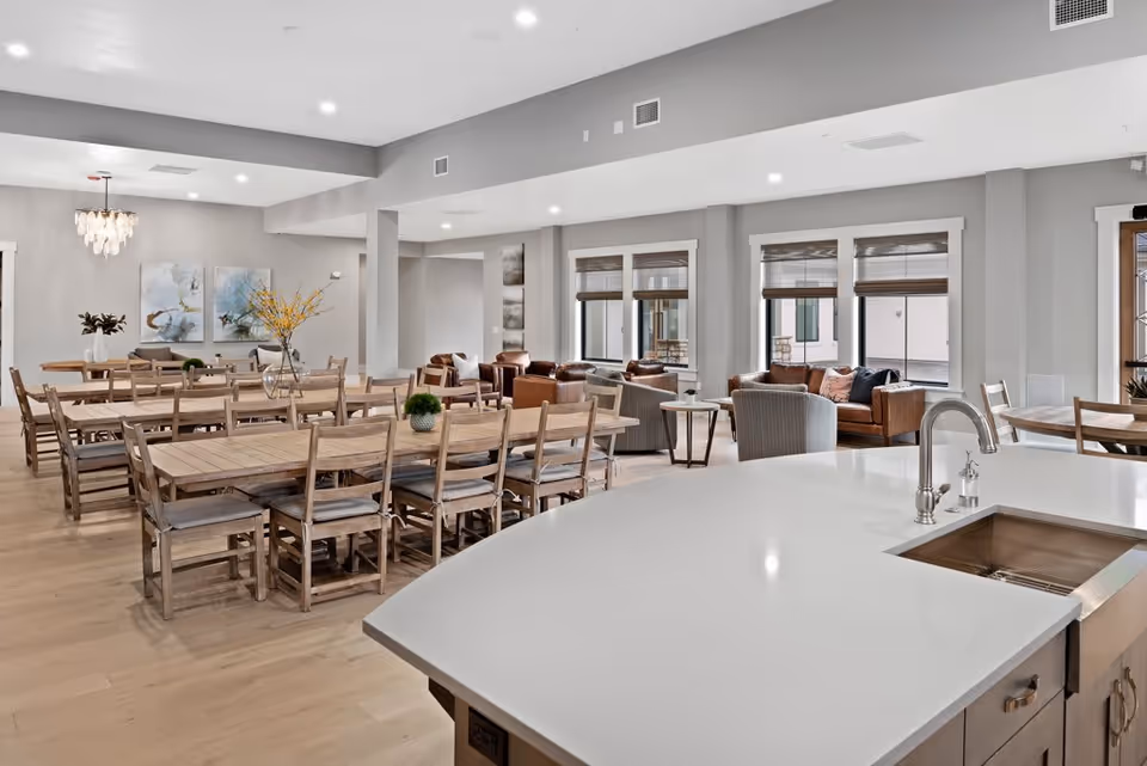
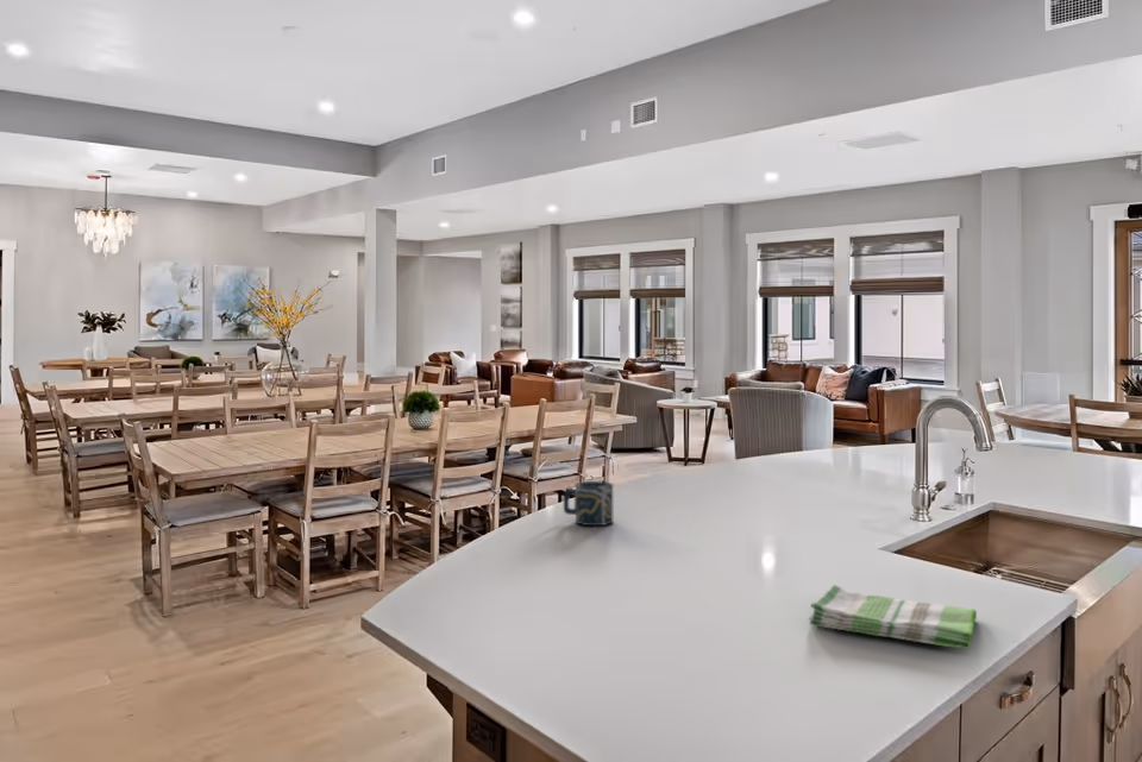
+ dish towel [808,584,978,650]
+ cup [563,480,614,527]
